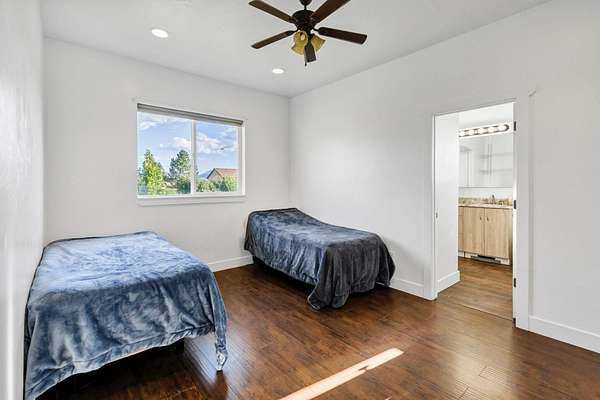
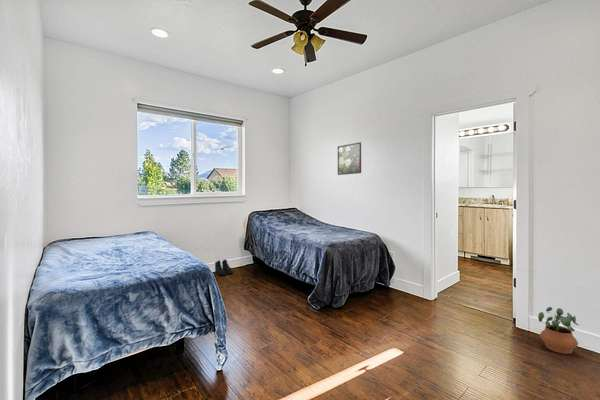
+ potted plant [537,306,579,355]
+ boots [214,258,234,276]
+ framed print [337,141,362,176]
